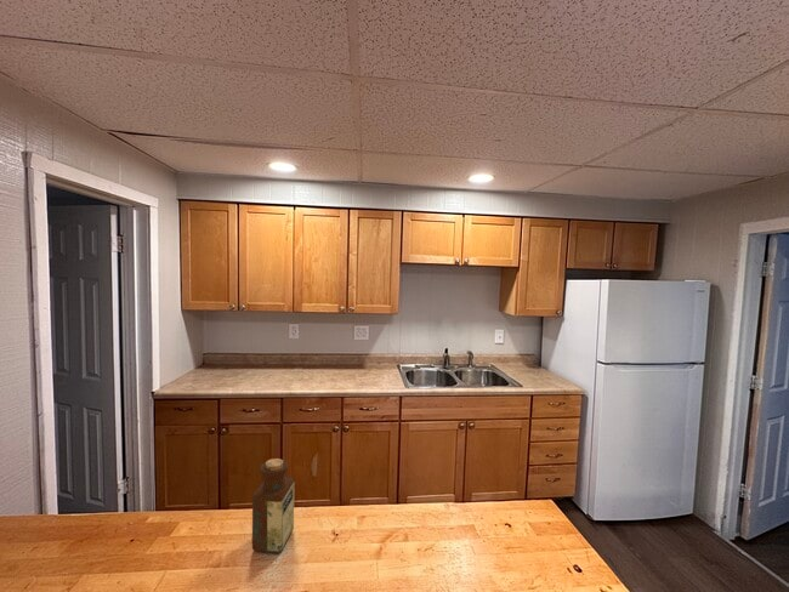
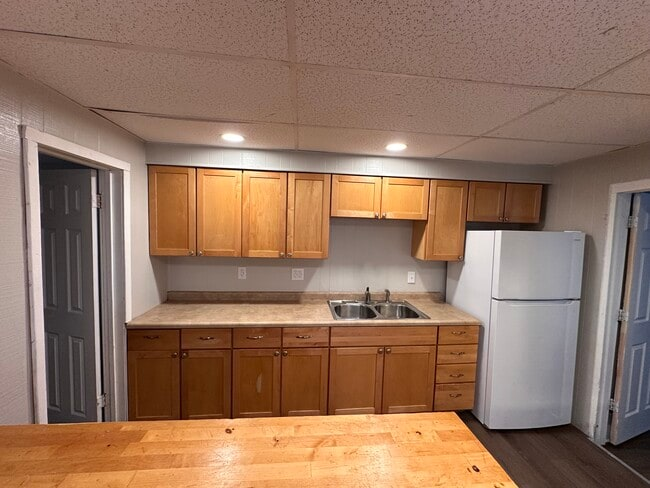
- bottle [251,457,295,554]
